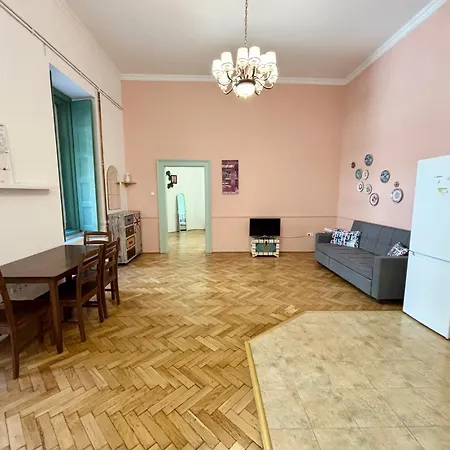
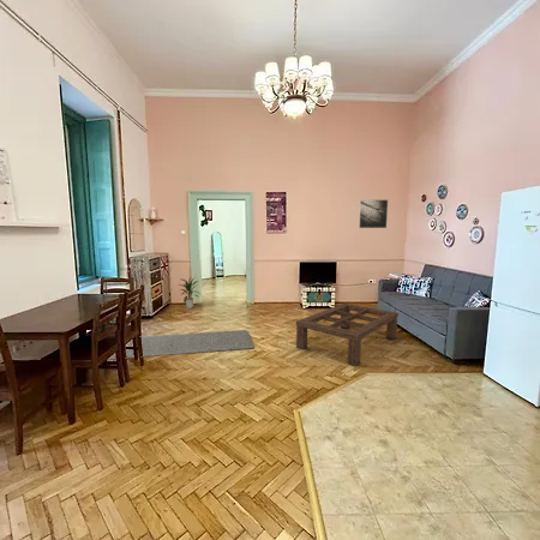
+ coffee table [295,302,400,367]
+ indoor plant [178,275,202,310]
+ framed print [358,198,389,229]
+ rug [109,329,254,360]
